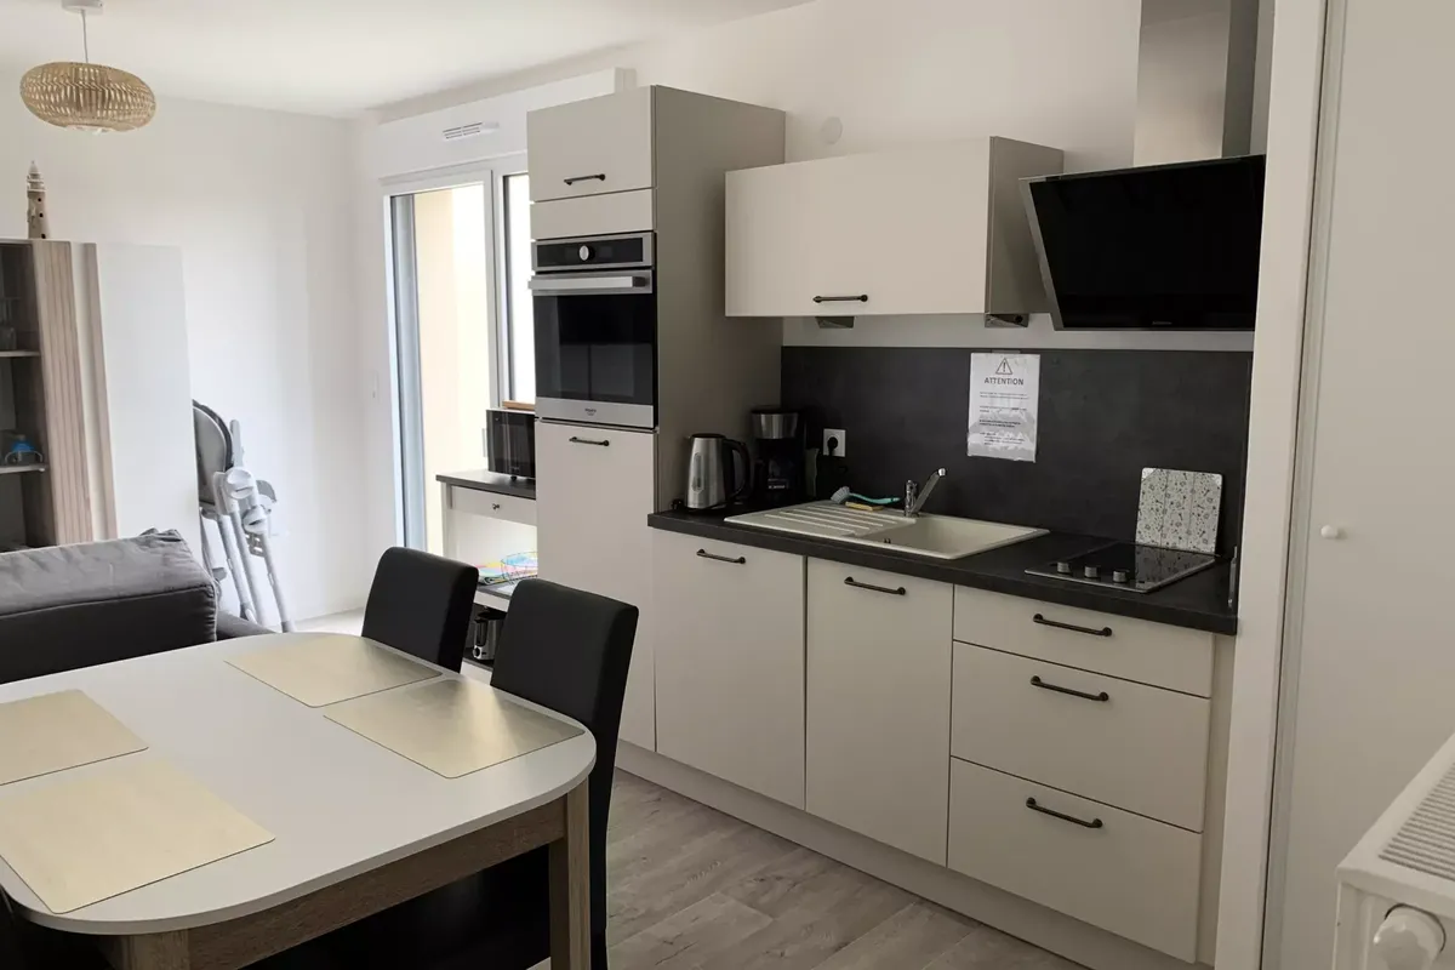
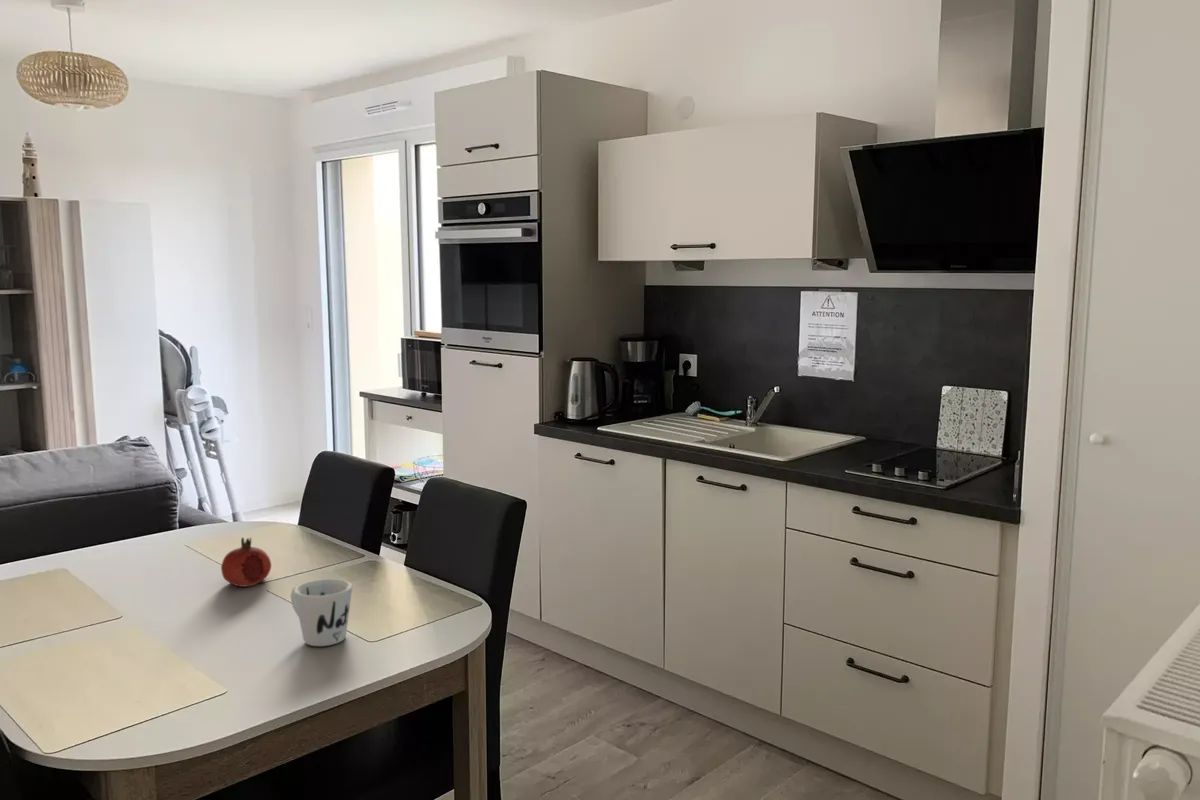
+ fruit [220,536,272,588]
+ mug [290,578,353,647]
